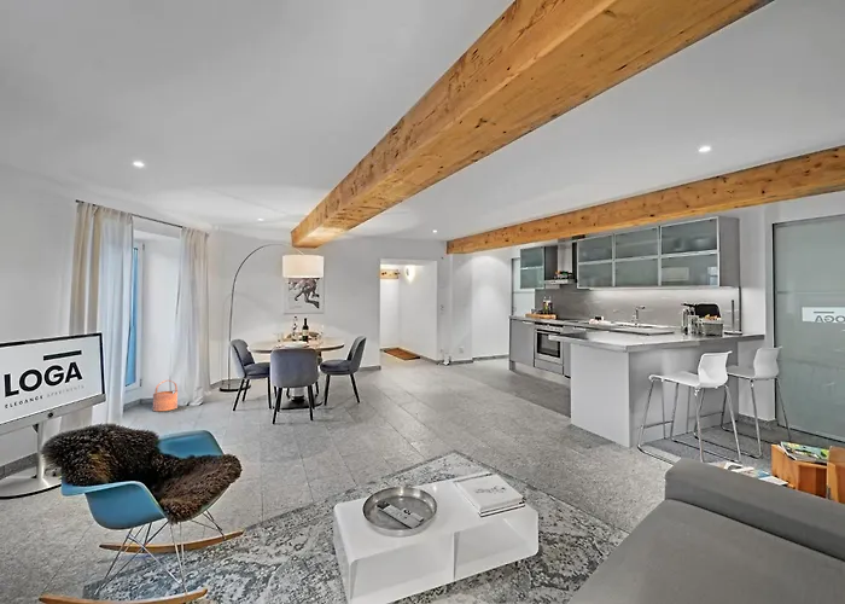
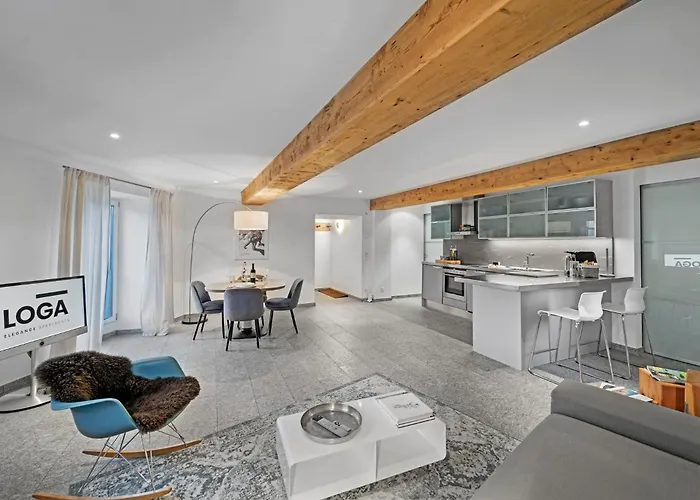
- wooden bucket [152,379,179,412]
